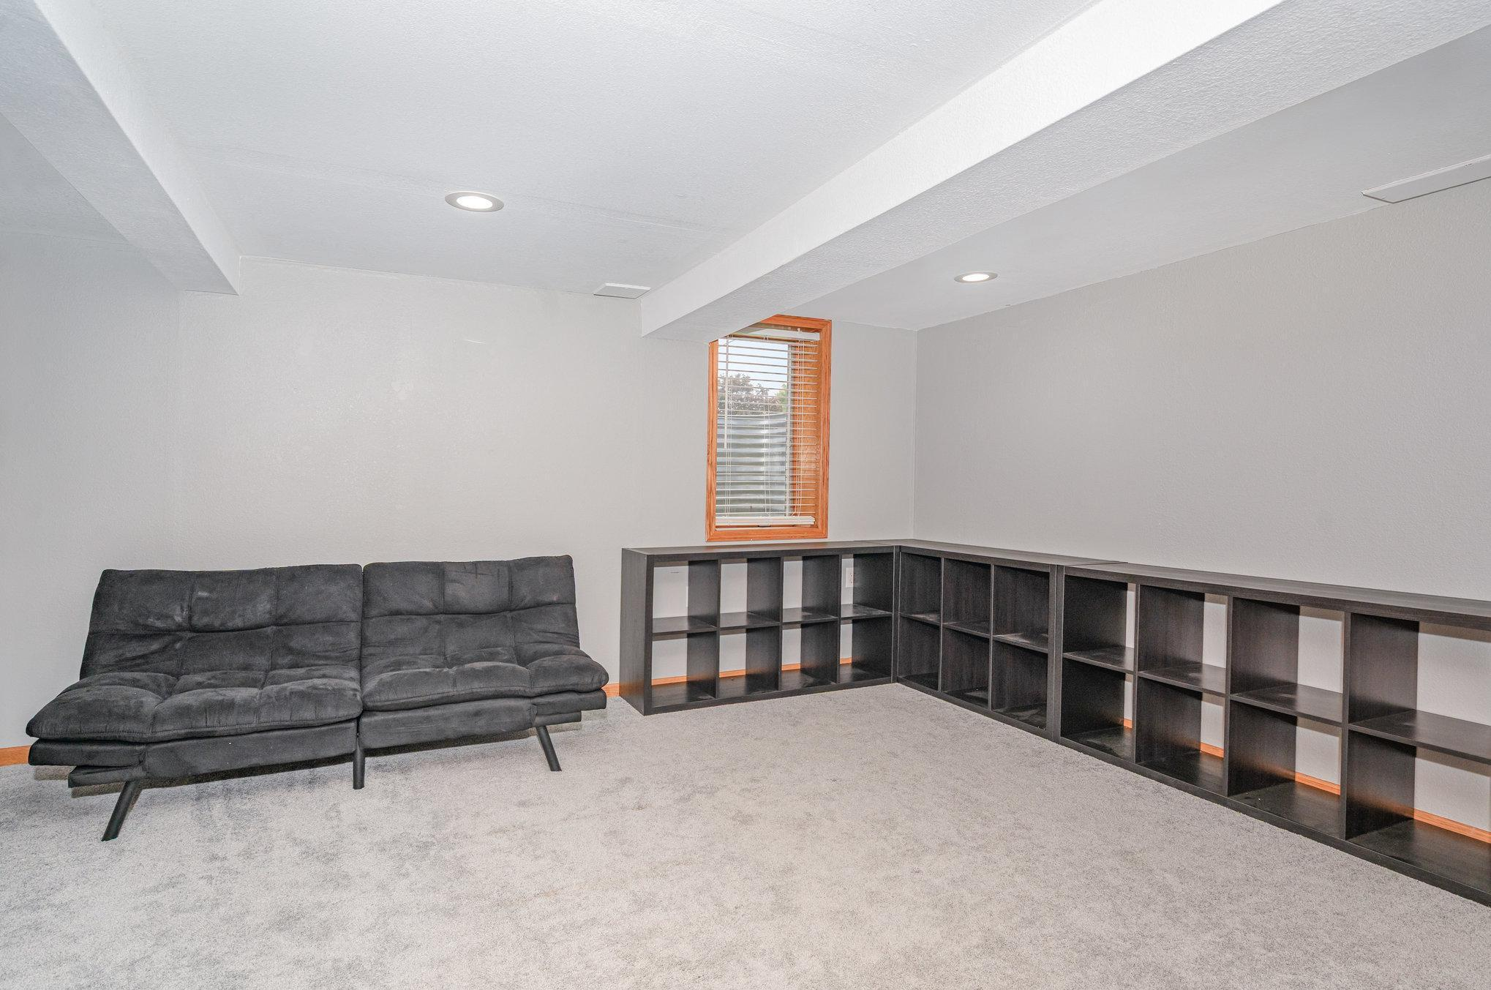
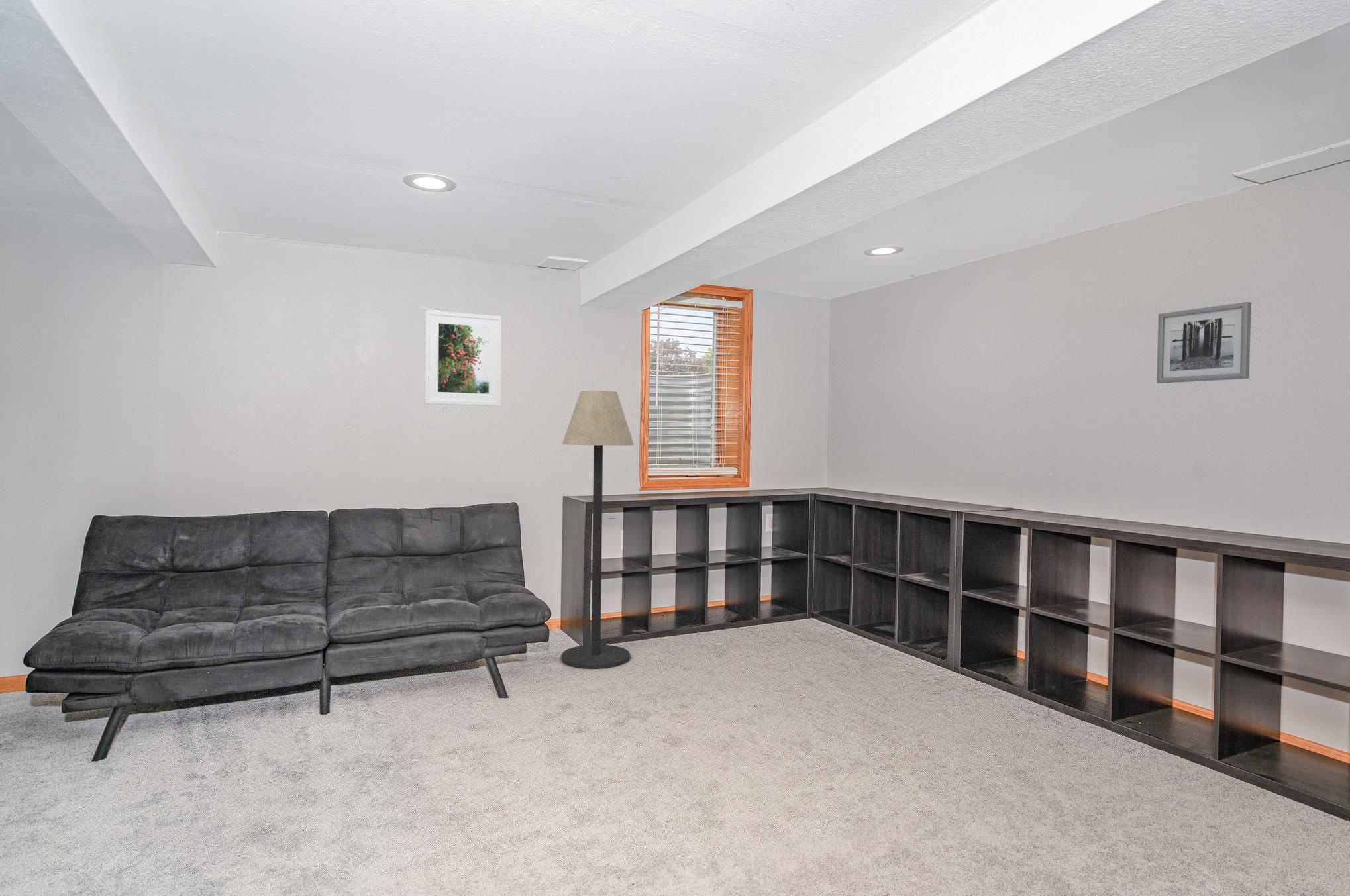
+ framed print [424,309,502,407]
+ floor lamp [560,390,635,669]
+ wall art [1156,301,1252,384]
